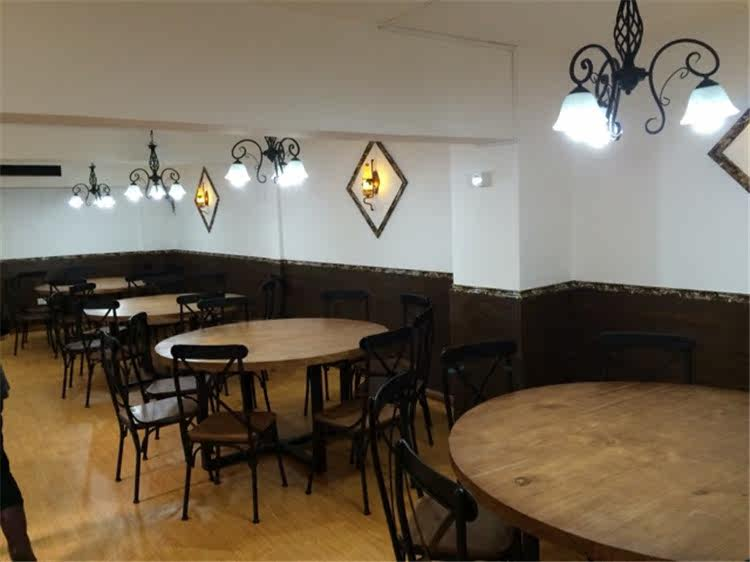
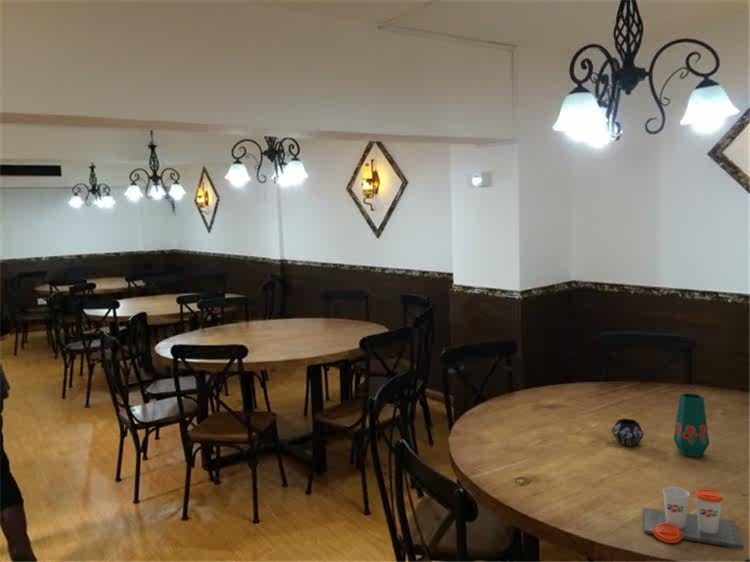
+ vase [611,392,710,458]
+ cup [642,486,744,550]
